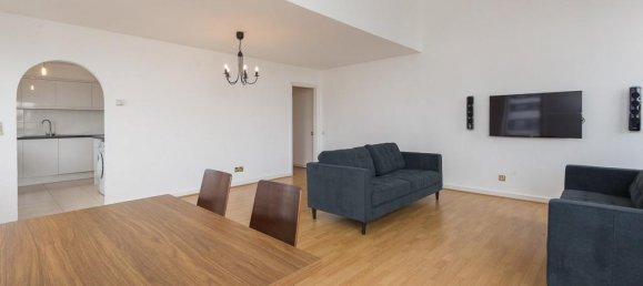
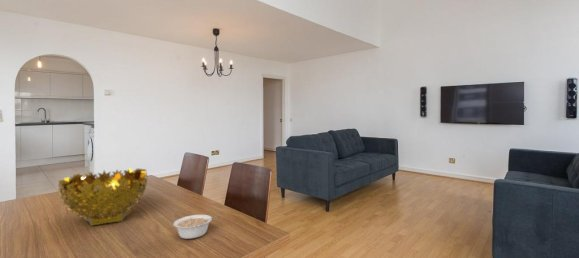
+ legume [172,213,220,240]
+ decorative bowl [57,167,148,227]
